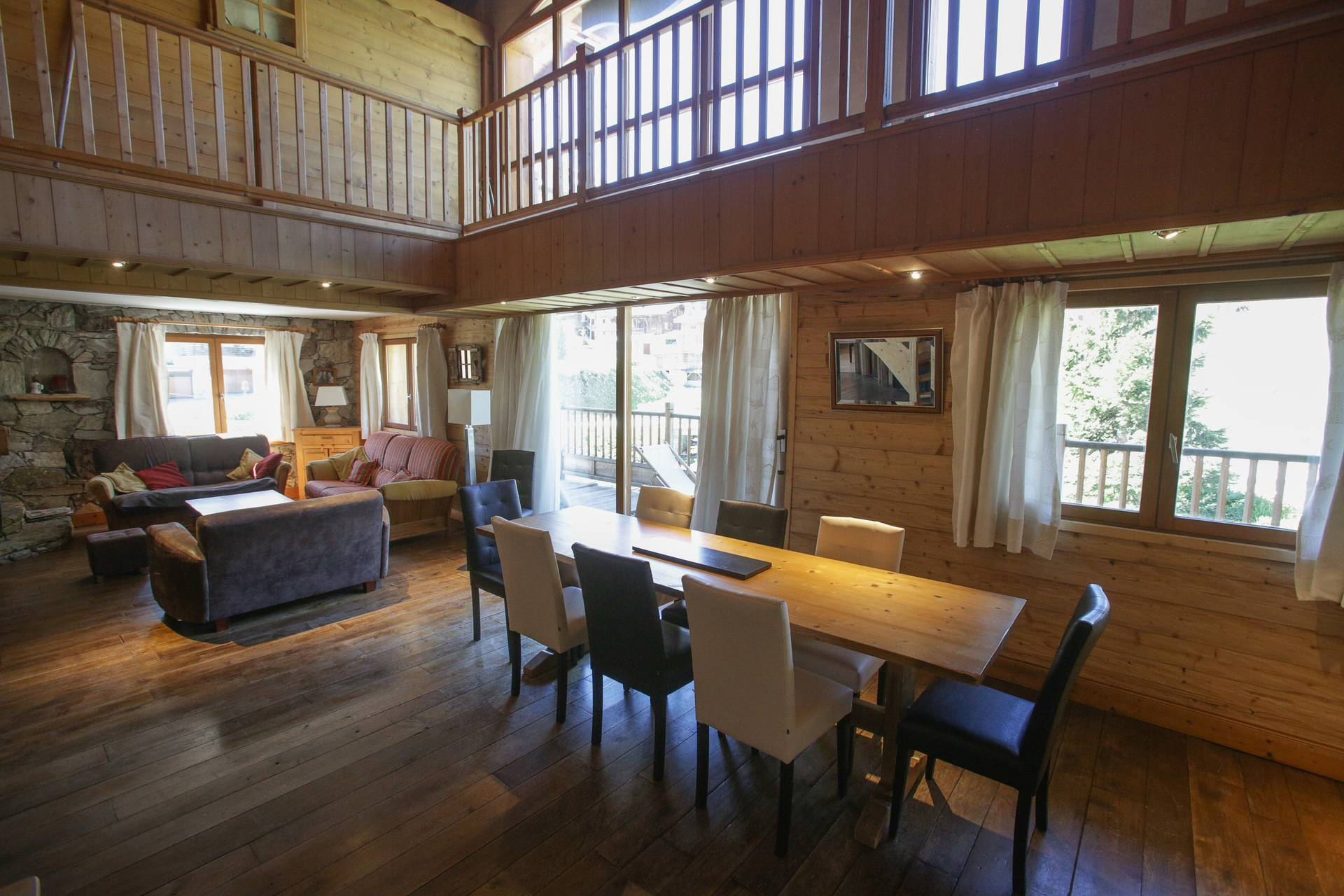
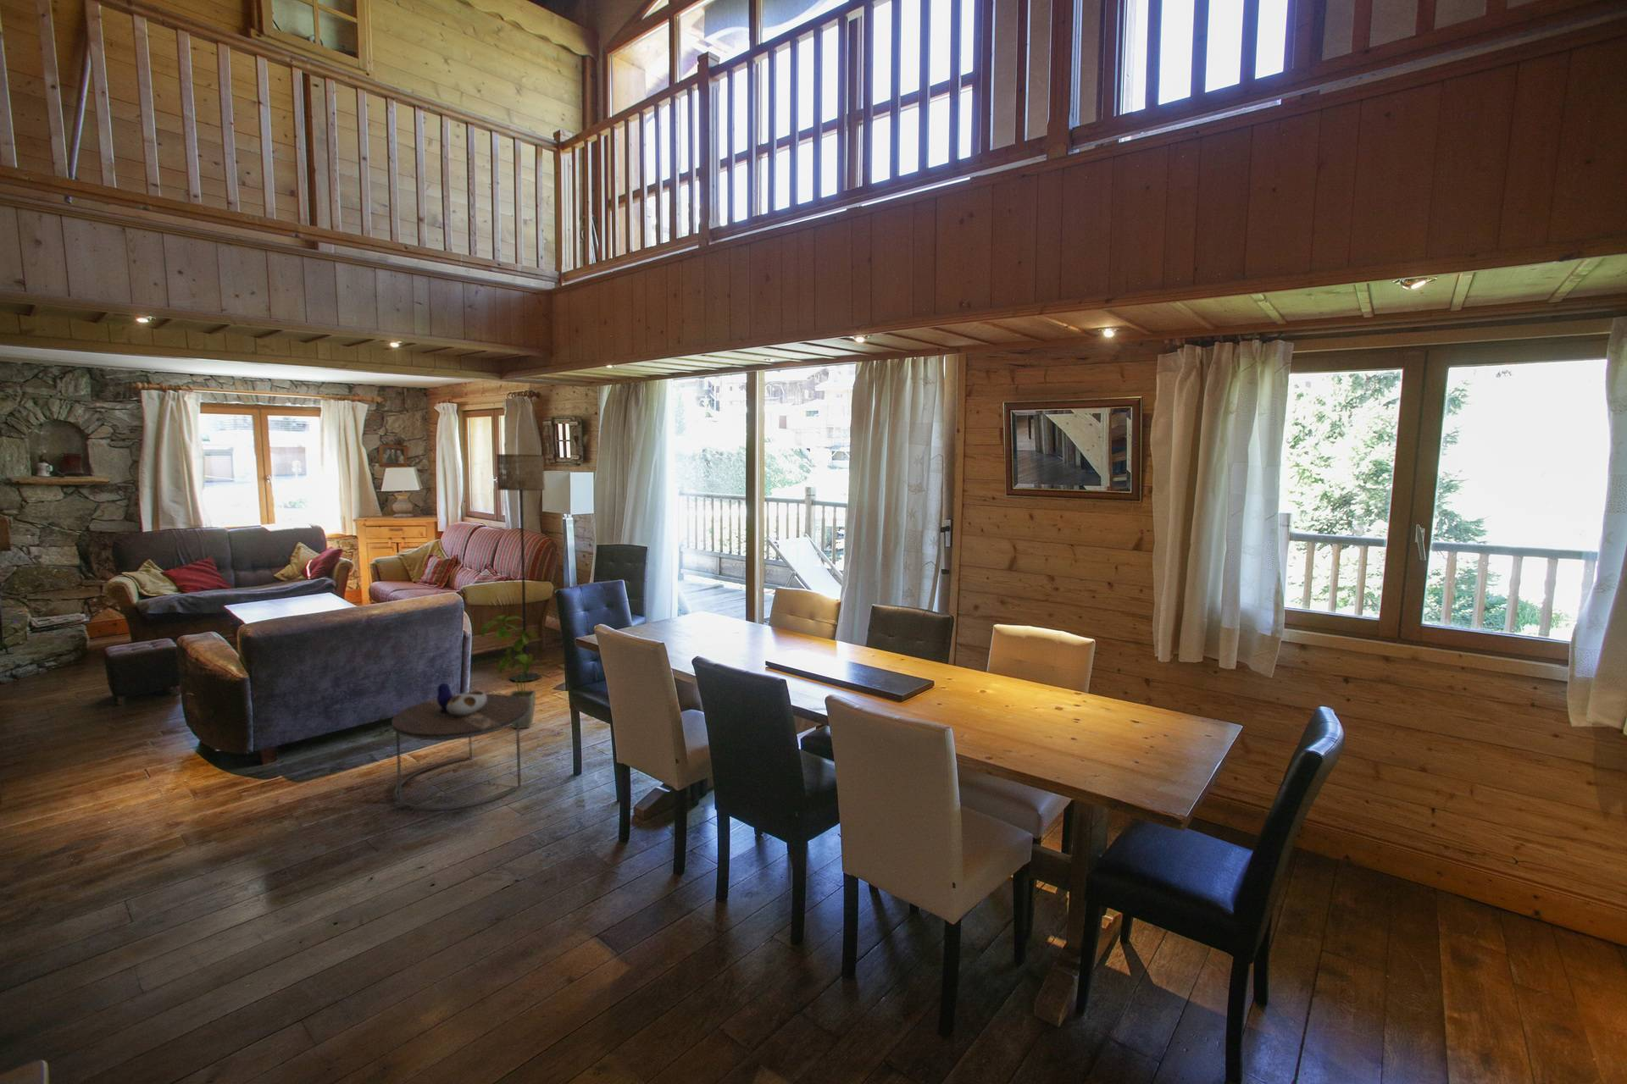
+ house plant [479,615,540,730]
+ side table [391,681,529,811]
+ floor lamp [495,452,546,682]
